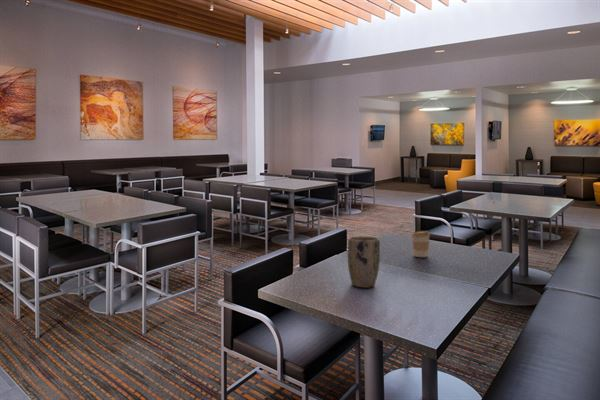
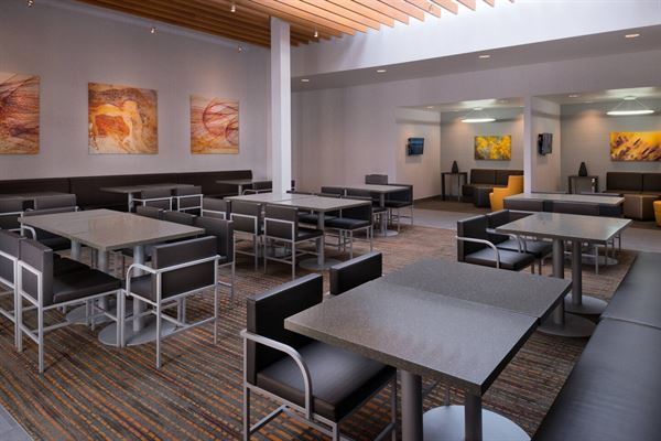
- plant pot [347,235,381,288]
- coffee cup [411,230,431,258]
